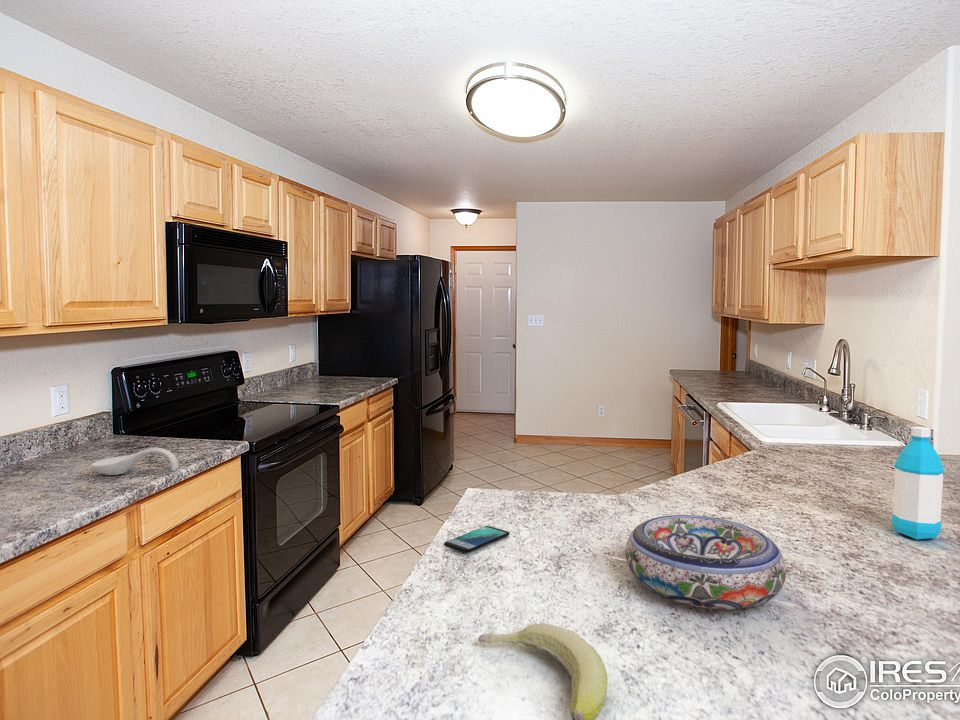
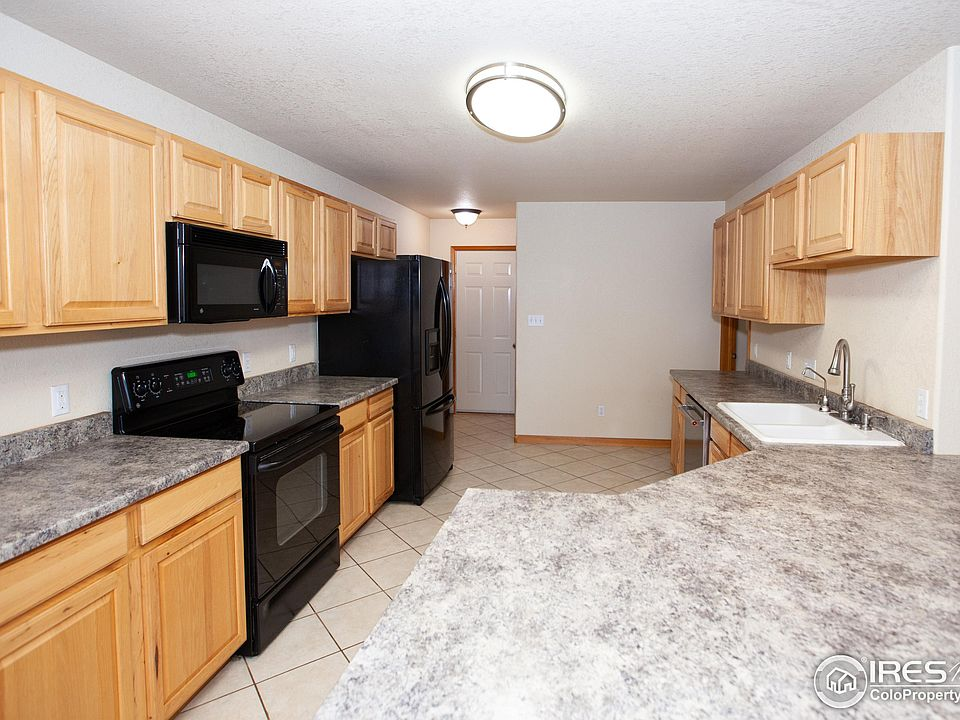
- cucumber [477,622,609,720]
- spoon rest [90,447,180,476]
- water bottle [891,426,946,540]
- bowl [625,514,787,610]
- smartphone [443,525,510,554]
